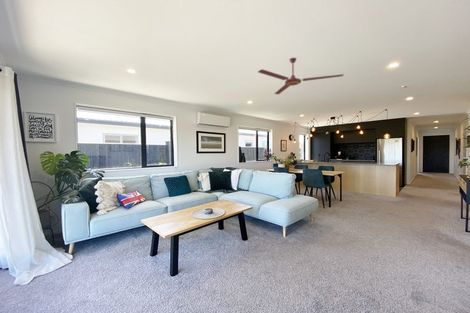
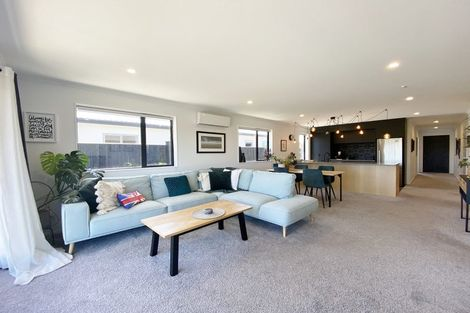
- ceiling fan [257,57,345,95]
